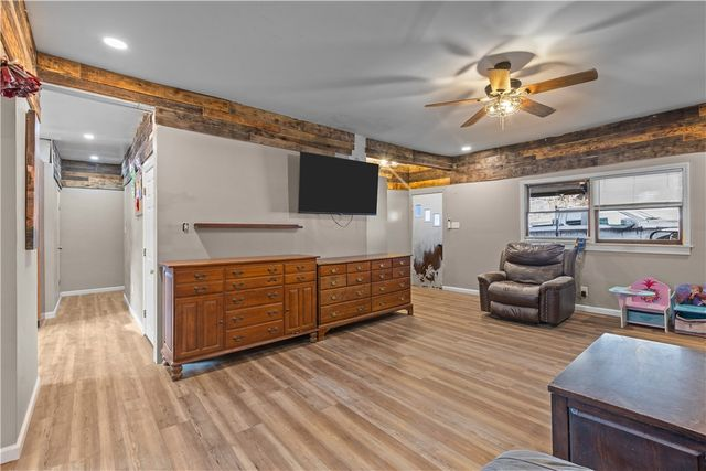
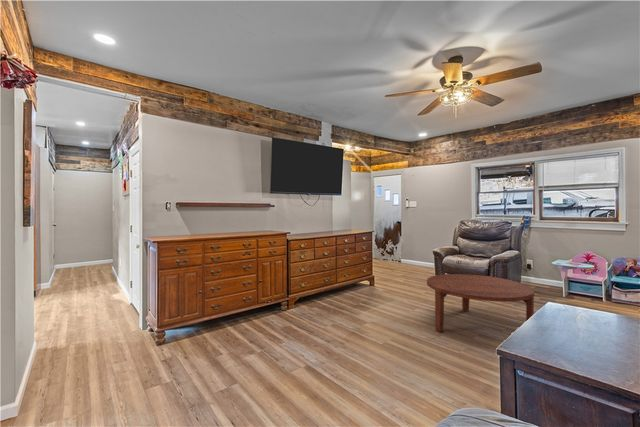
+ coffee table [426,273,536,333]
